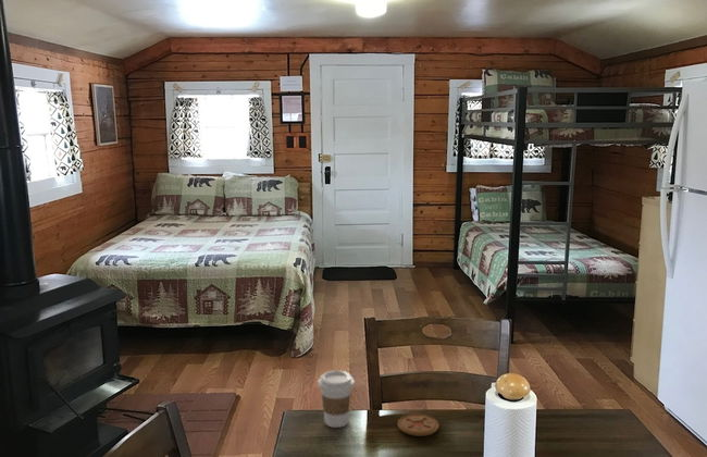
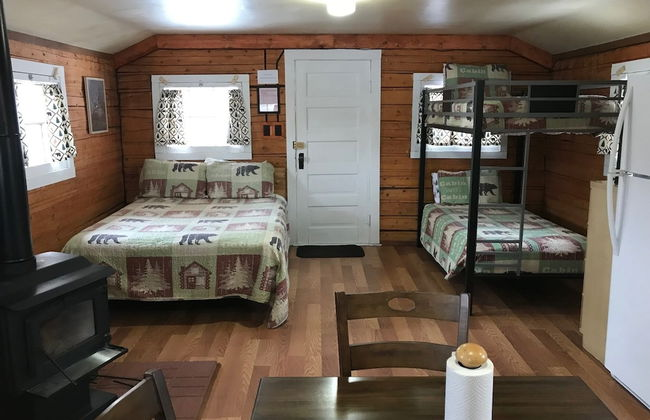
- coaster [397,413,439,437]
- coffee cup [318,369,356,429]
